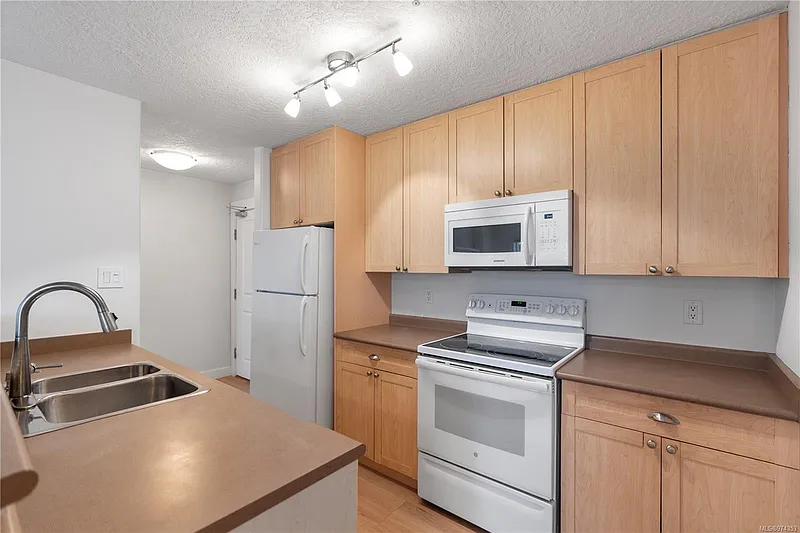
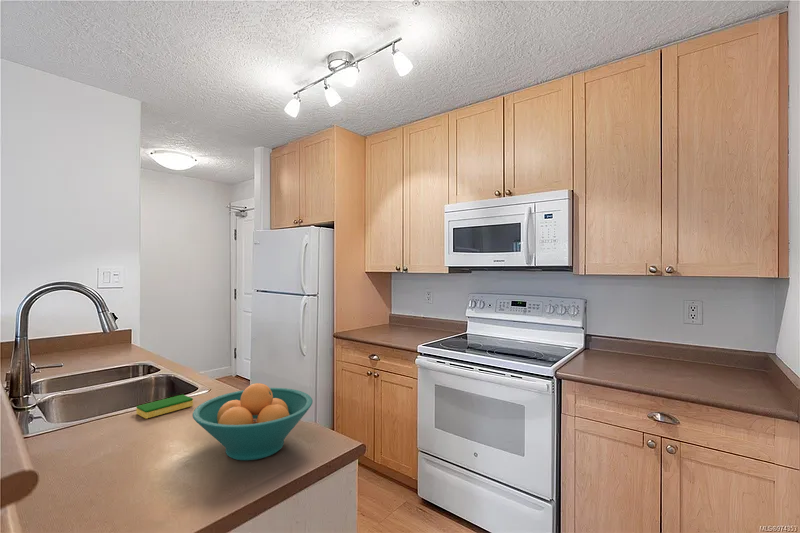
+ fruit bowl [192,382,313,461]
+ dish sponge [135,394,194,420]
